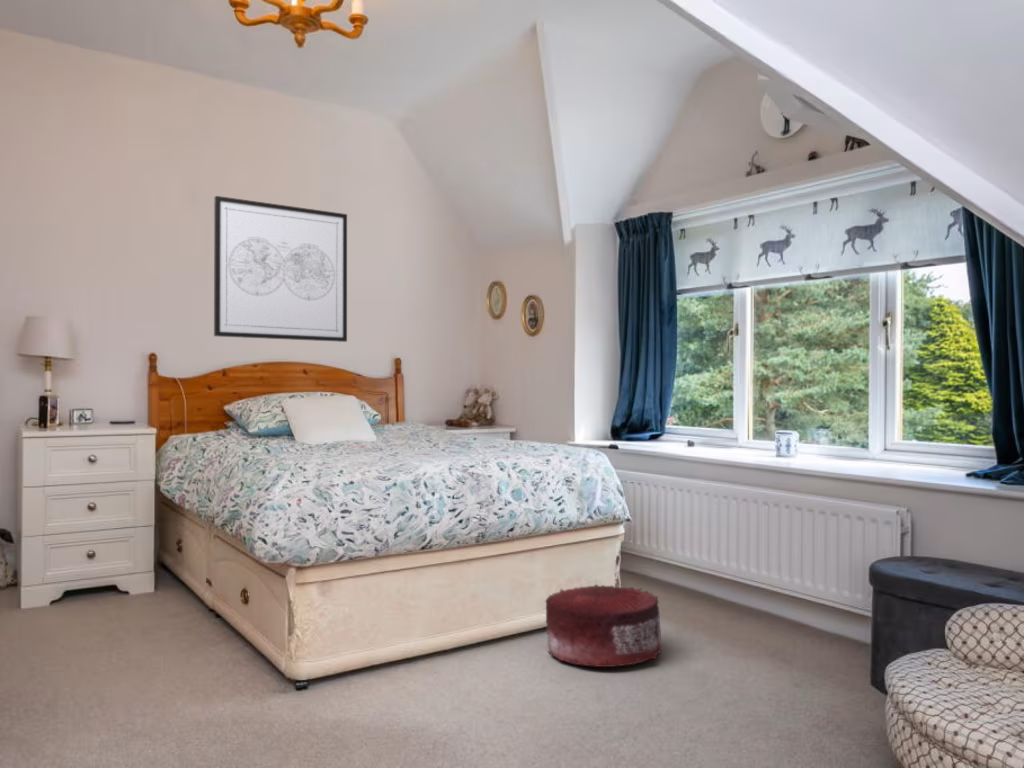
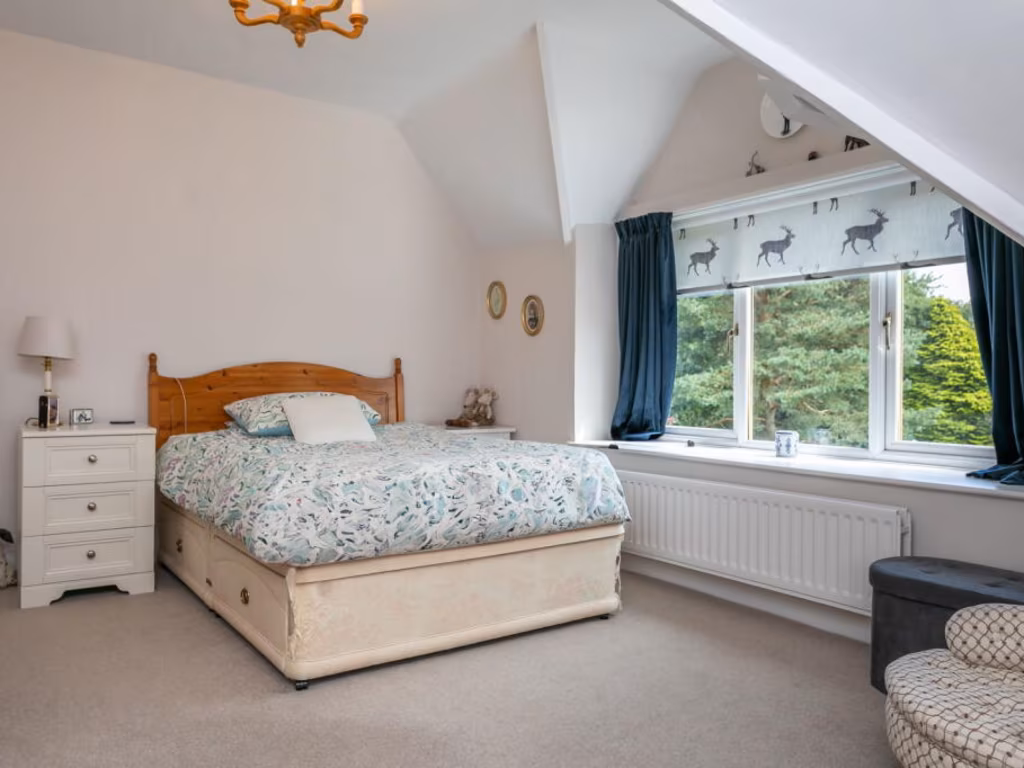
- pouf [544,583,663,668]
- wall art [213,195,348,343]
